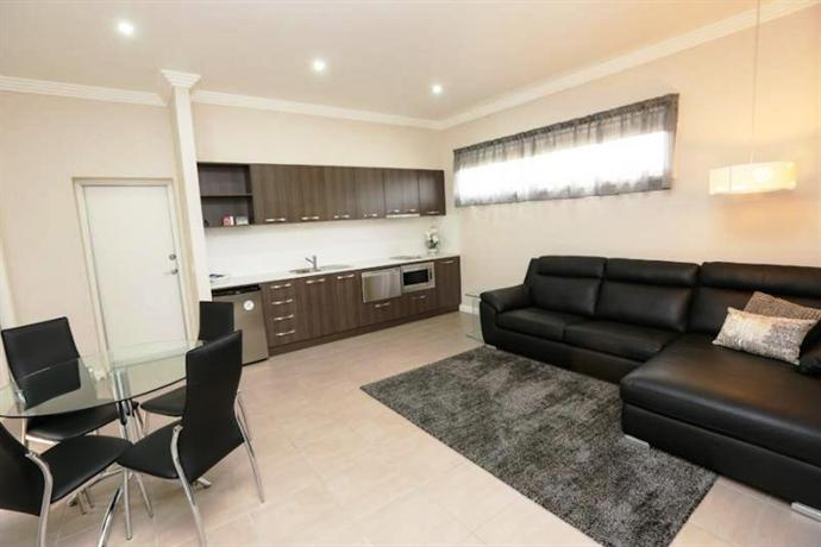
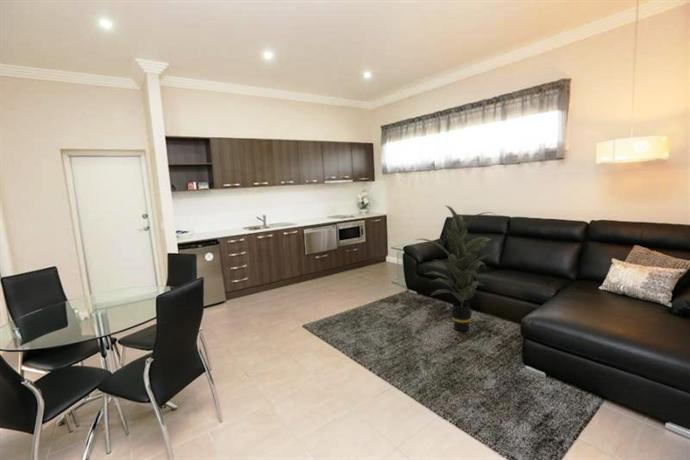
+ indoor plant [416,205,498,332]
